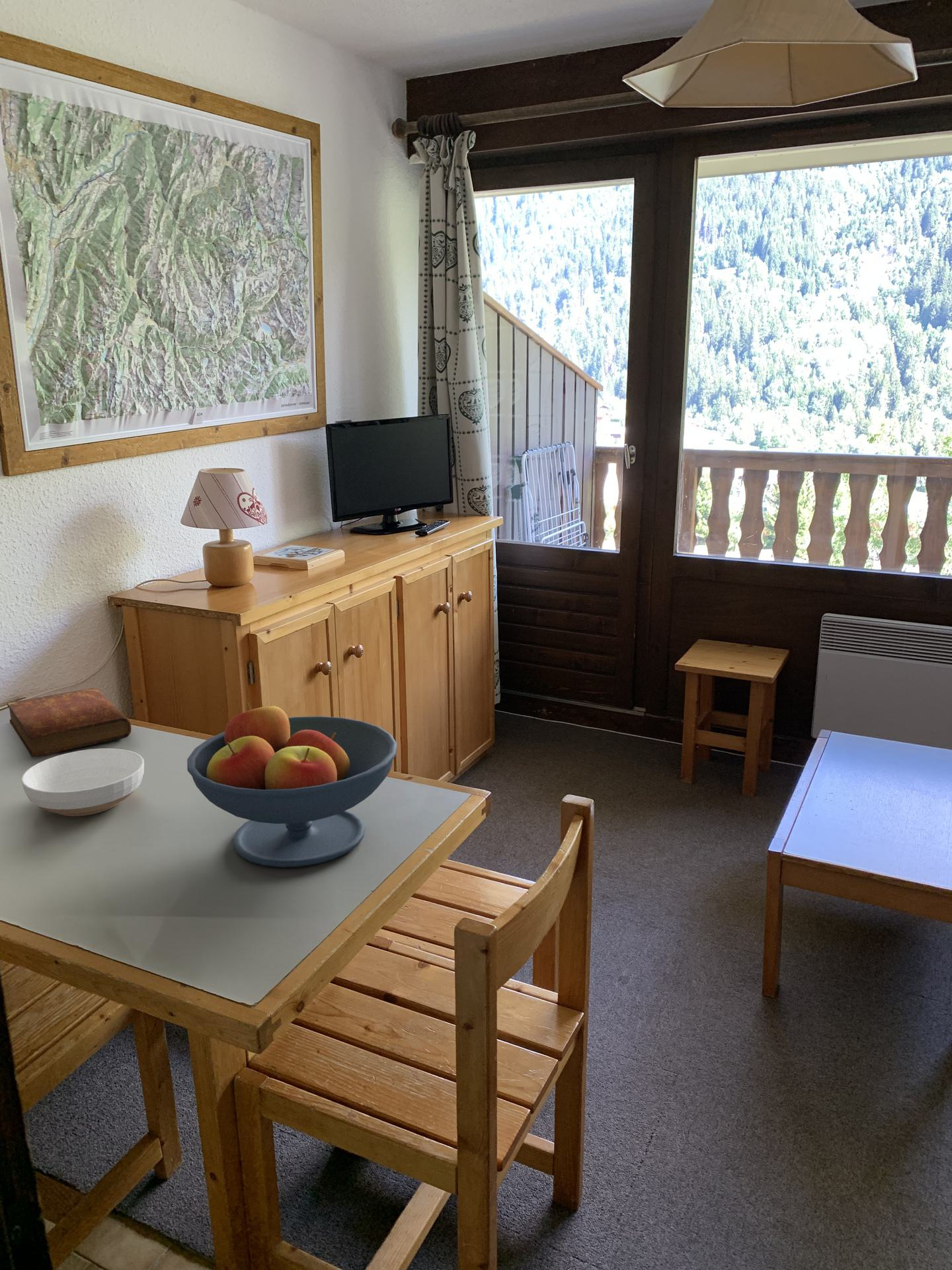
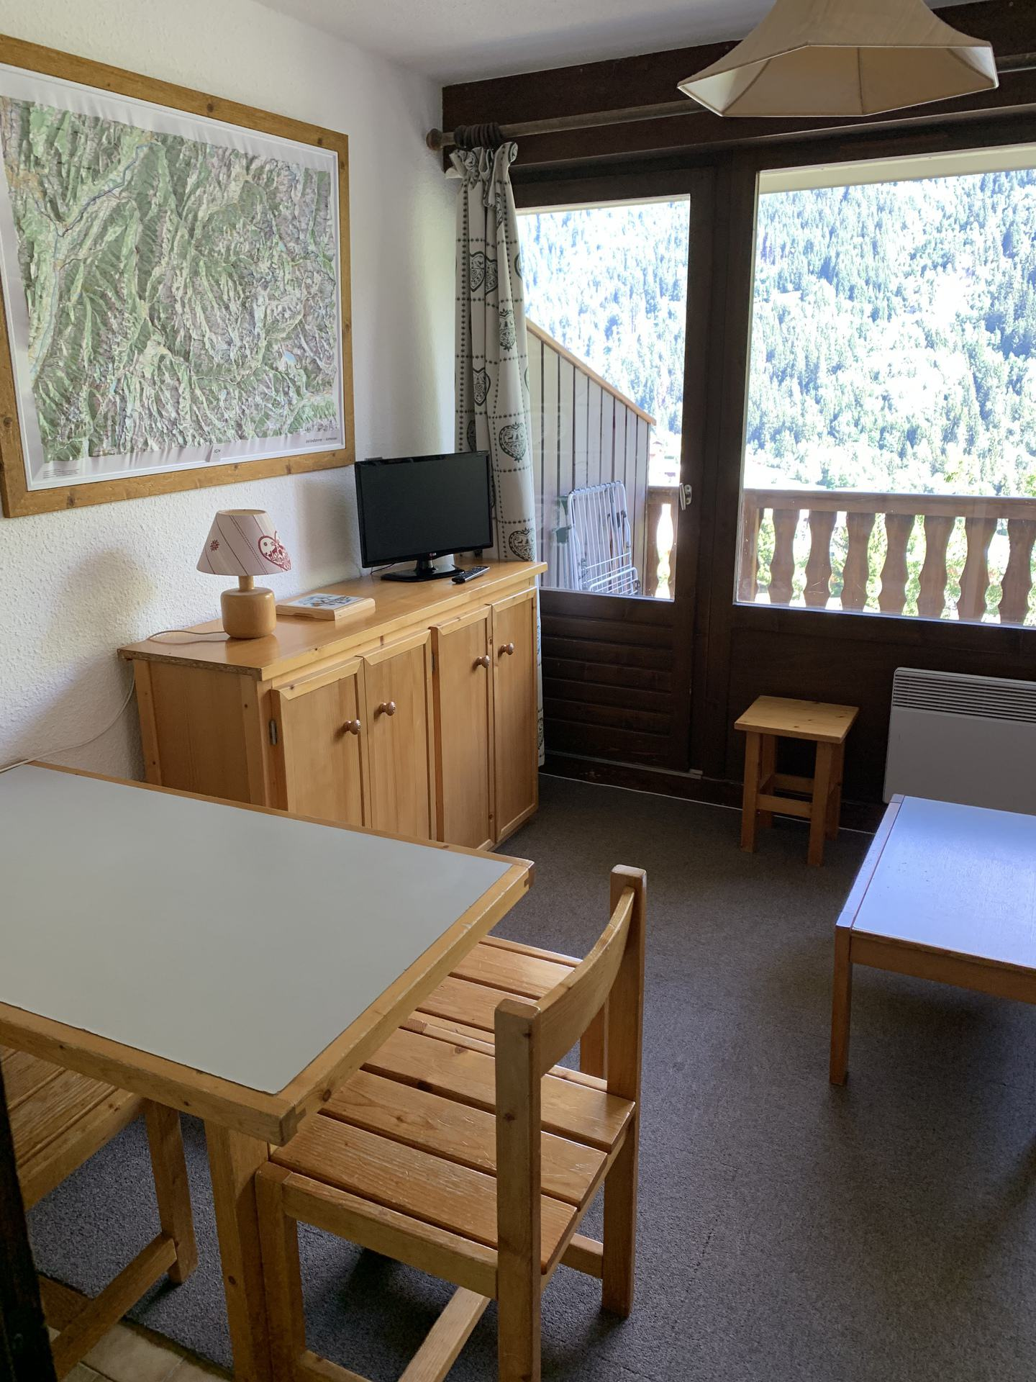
- bible [7,687,132,757]
- bowl [20,748,145,817]
- fruit bowl [186,702,398,868]
